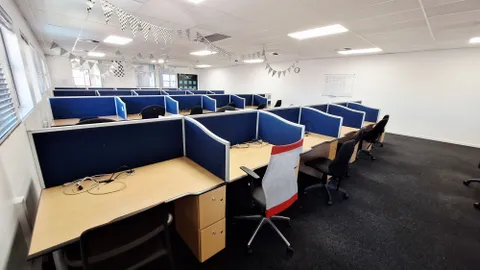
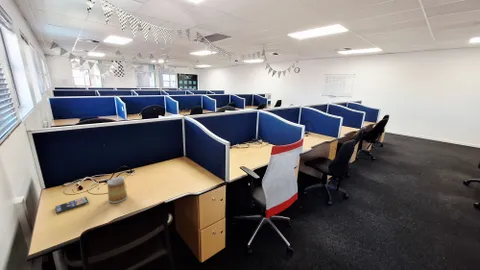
+ mug [106,175,129,204]
+ smartphone [54,196,89,214]
